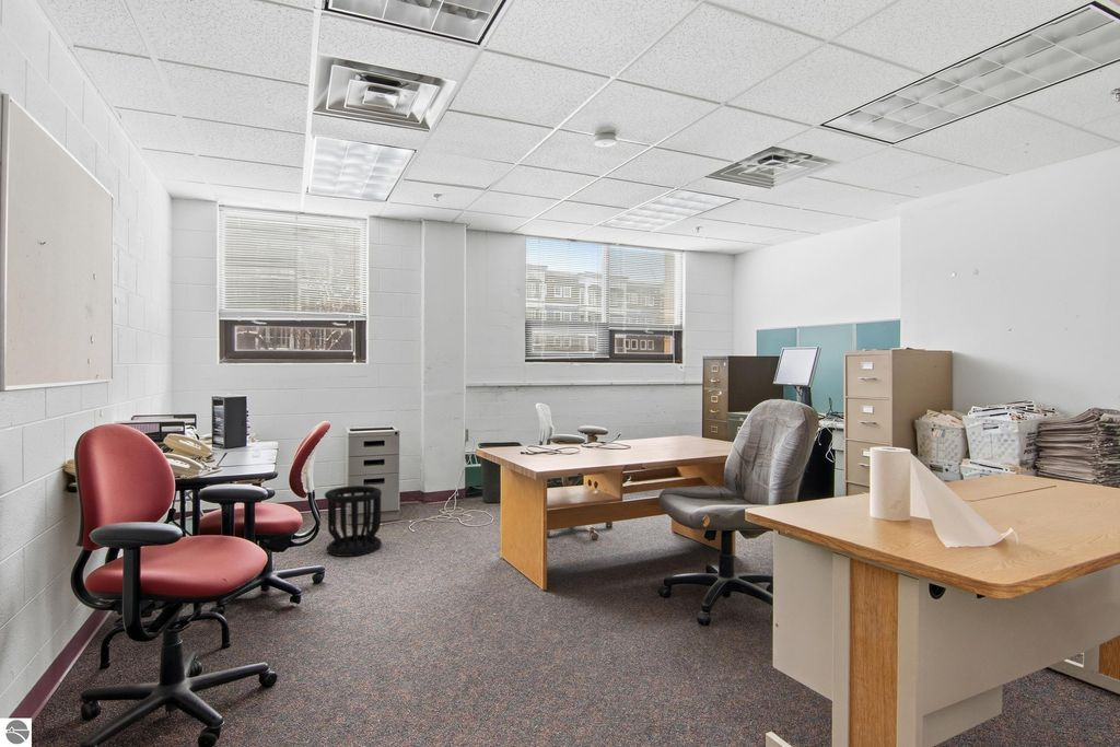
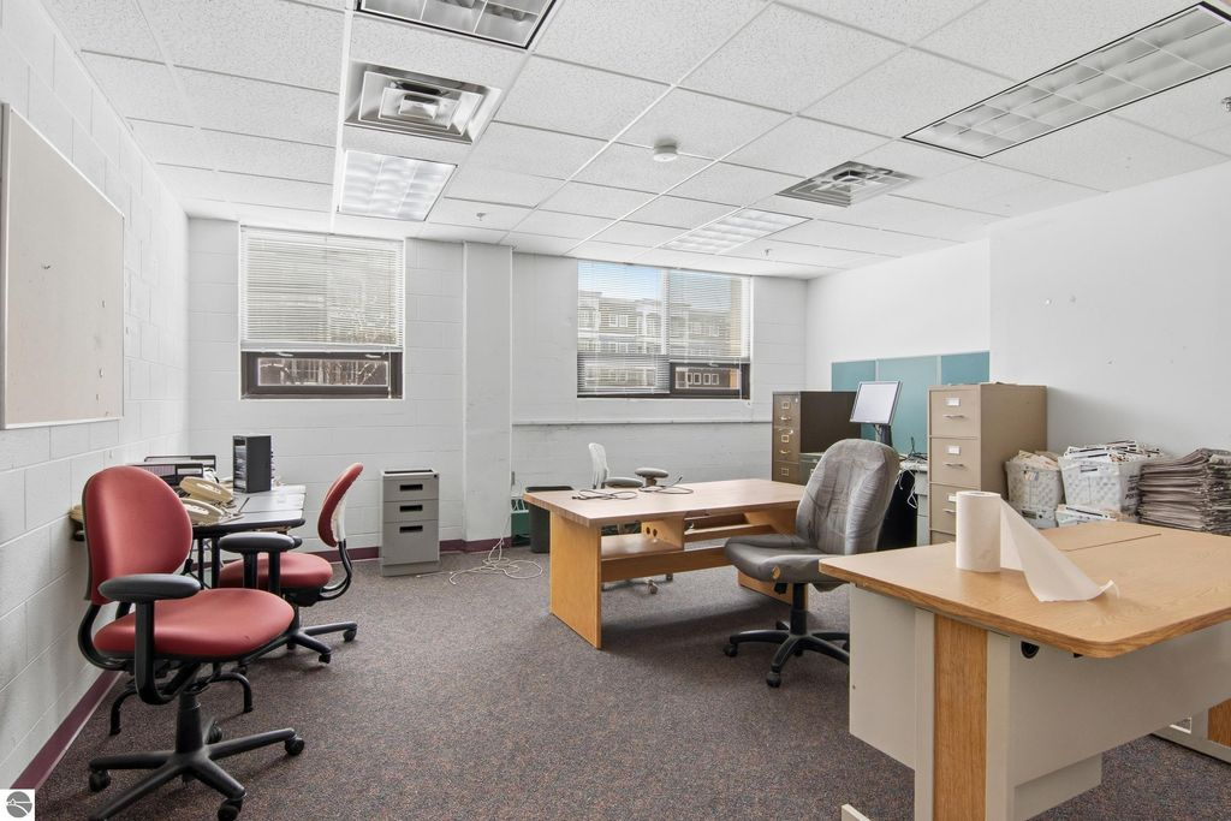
- wastebasket [324,485,383,558]
